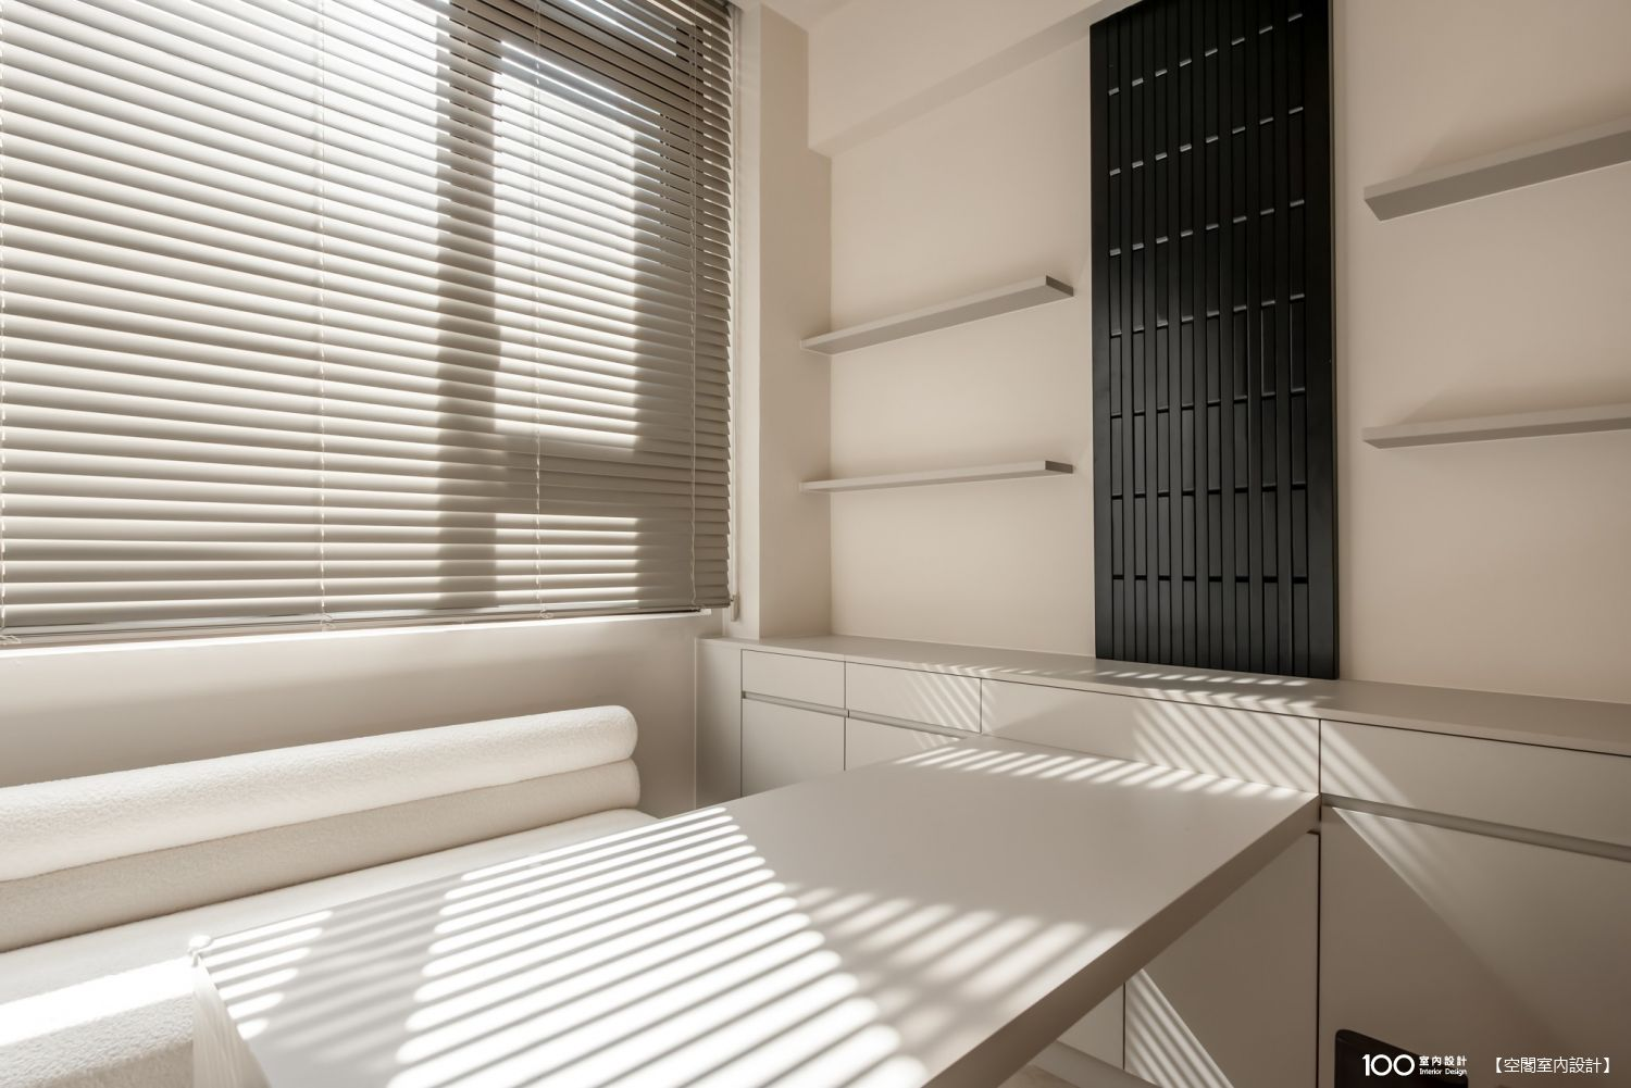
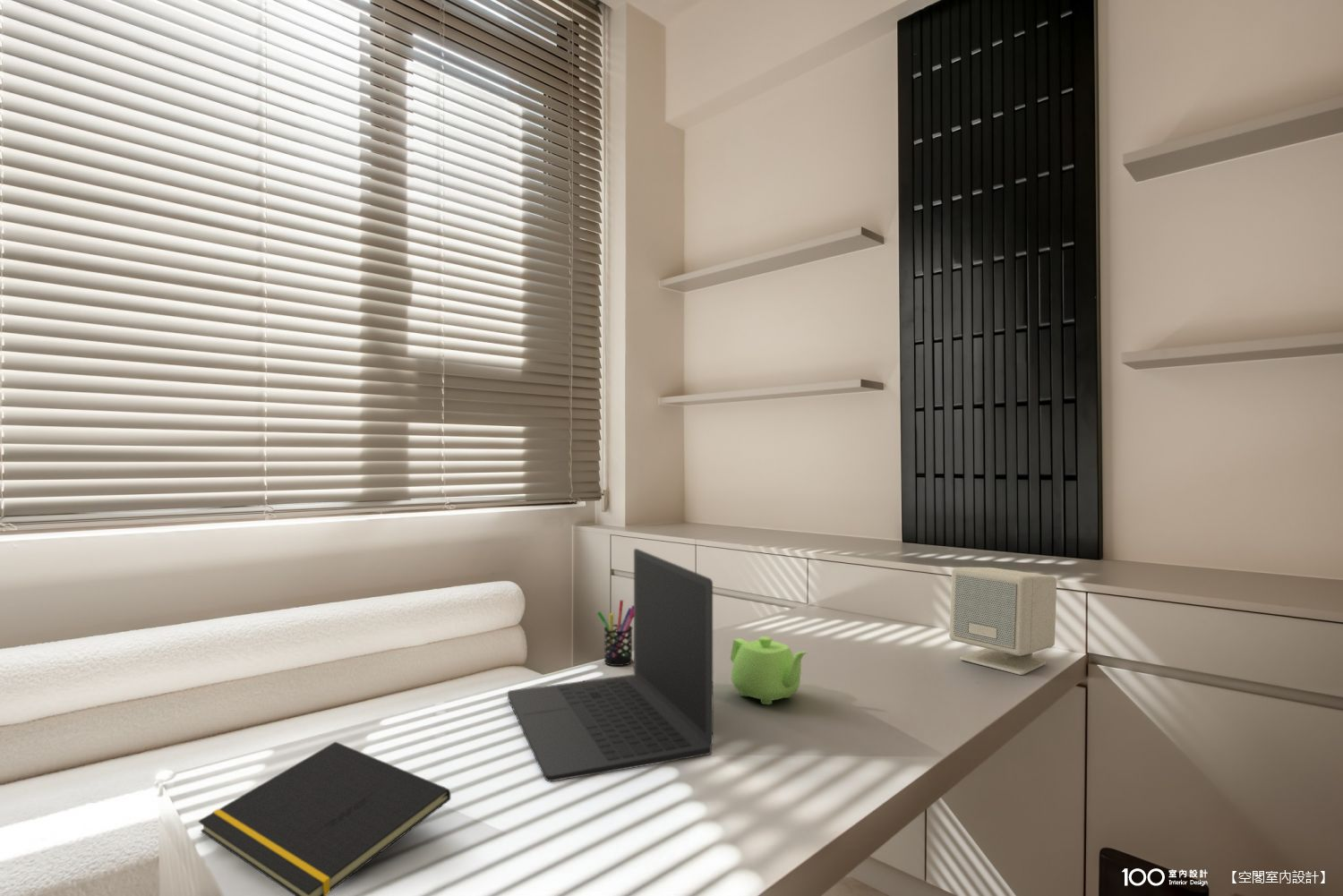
+ notepad [198,741,452,896]
+ speaker [948,566,1057,676]
+ laptop [507,548,714,782]
+ teapot [730,636,808,705]
+ pen holder [596,599,634,667]
